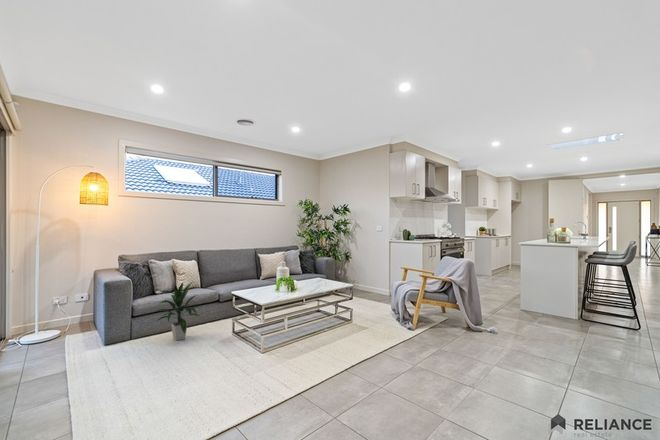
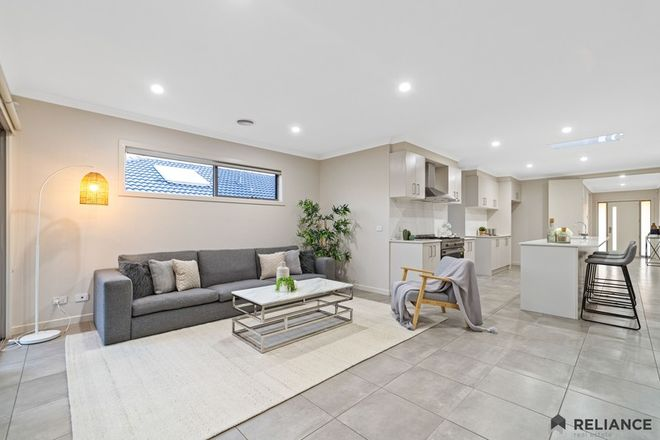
- indoor plant [152,281,200,341]
